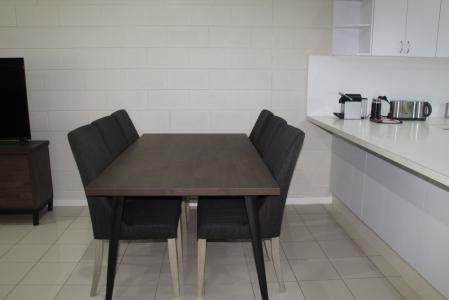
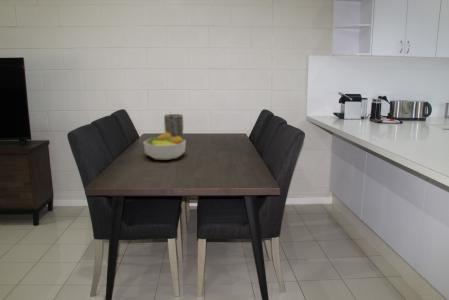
+ plant pot [163,113,184,139]
+ fruit bowl [142,131,187,161]
